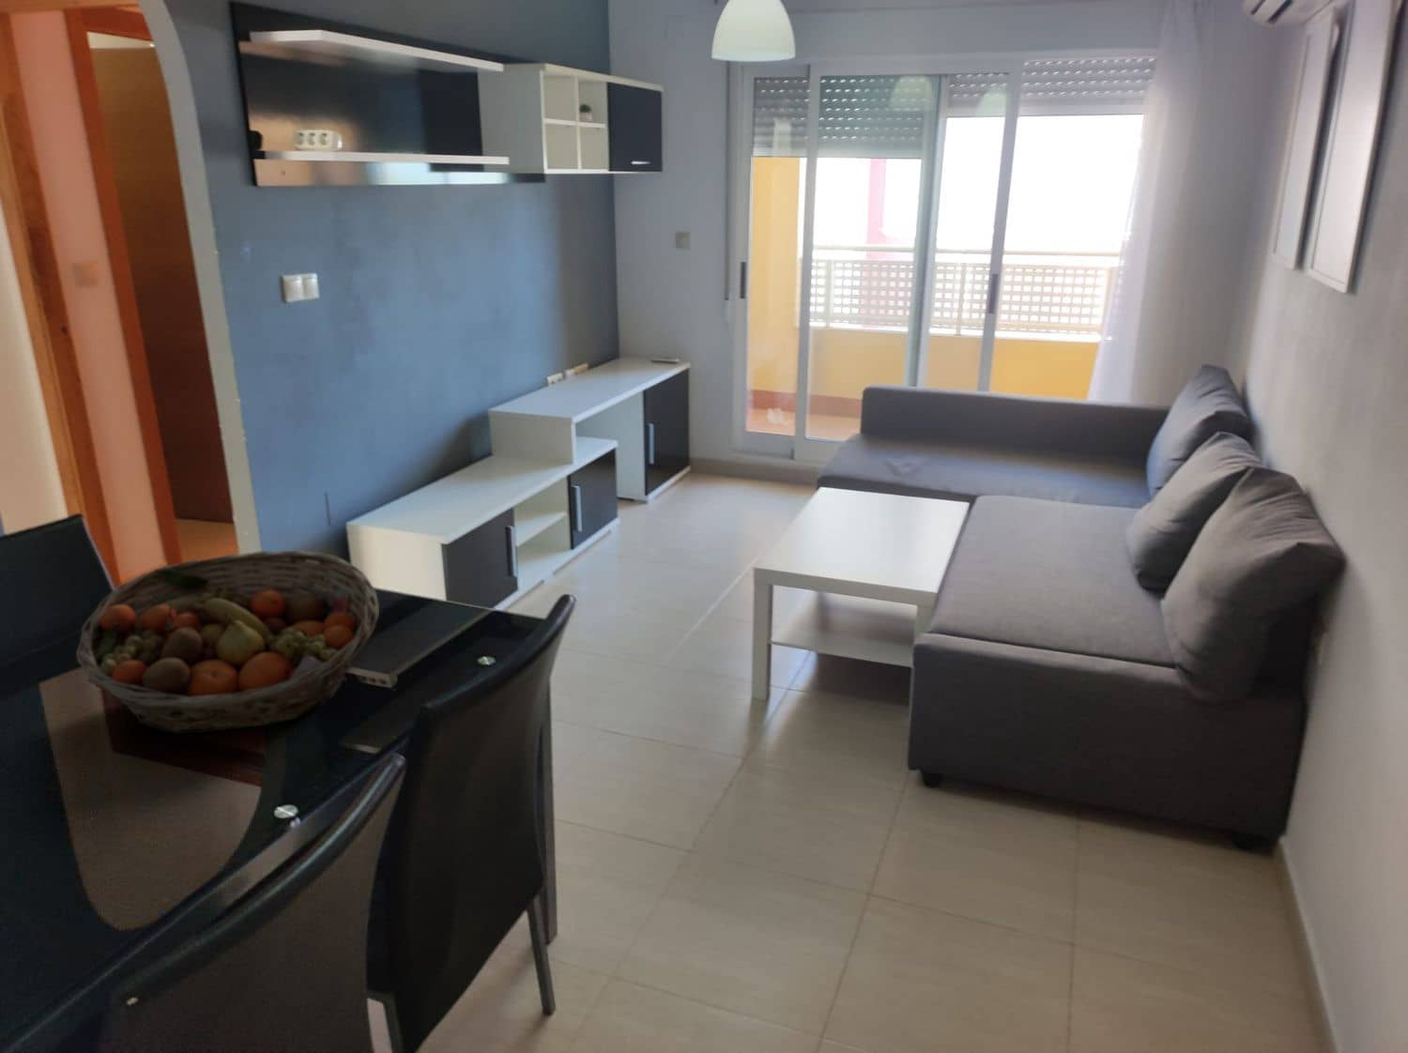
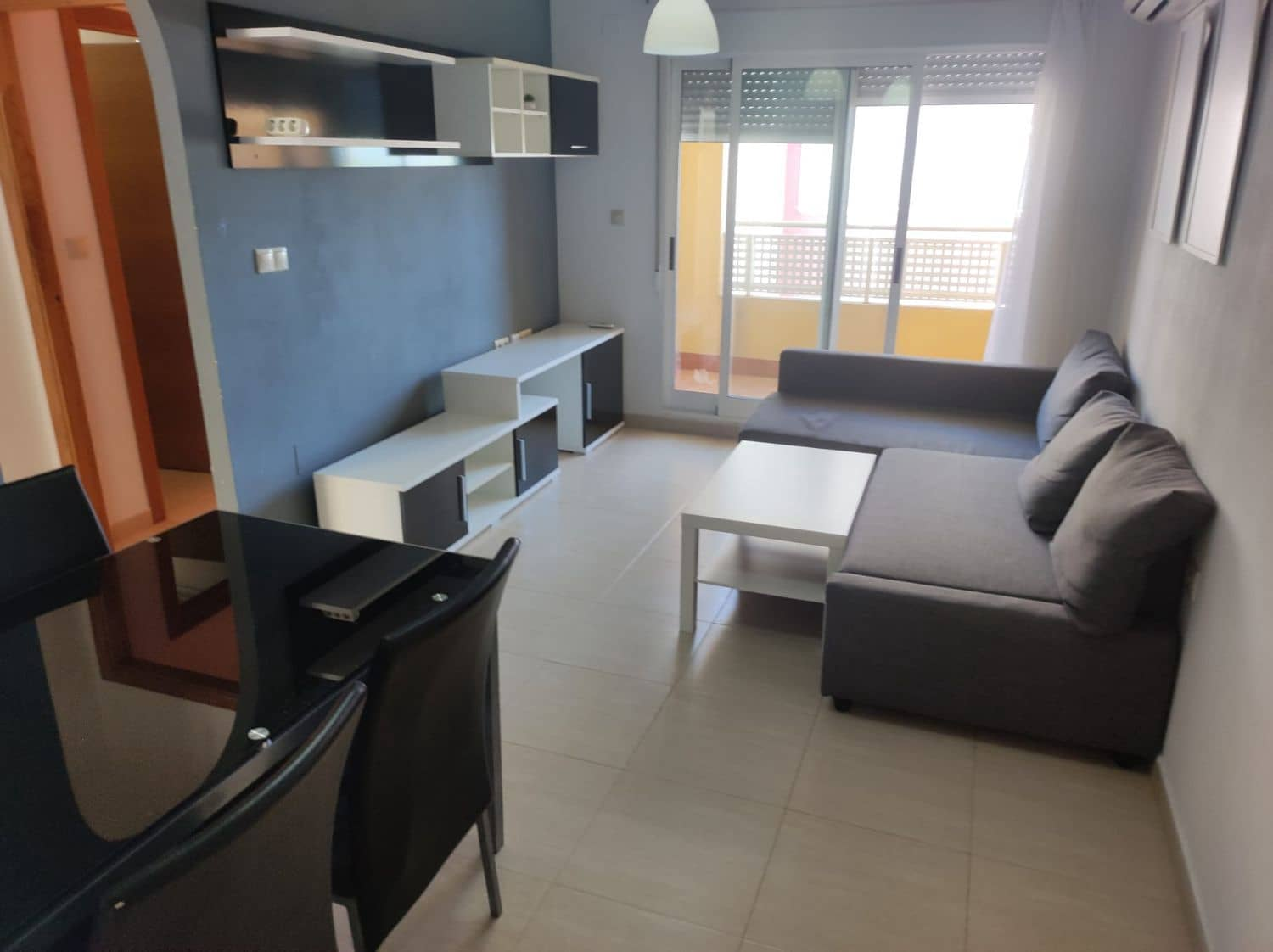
- fruit basket [75,550,380,734]
